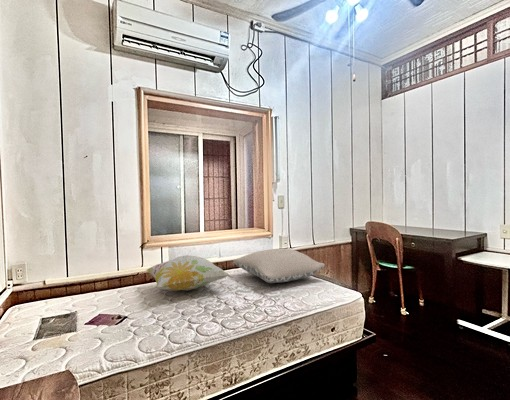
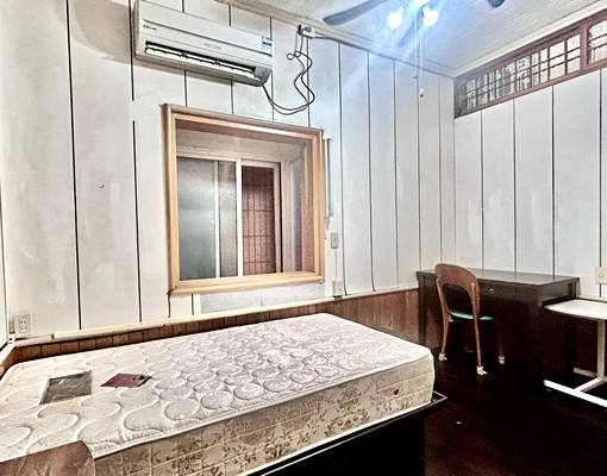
- decorative pillow [145,254,230,292]
- pillow [232,247,326,284]
